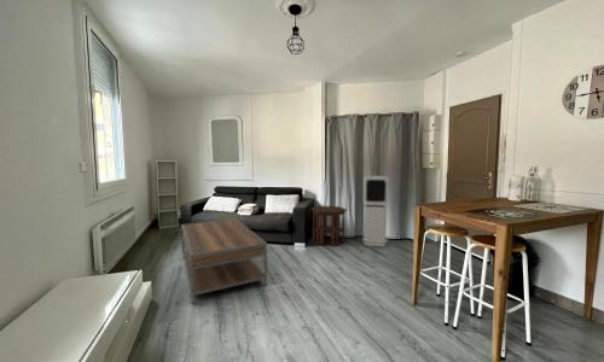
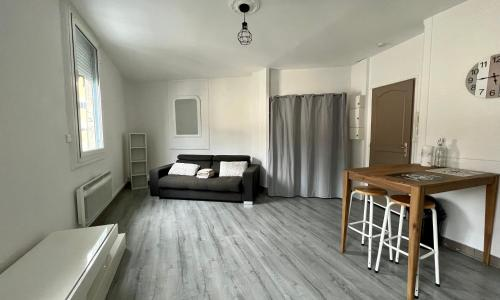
- coffee table [180,217,268,304]
- side table [310,205,348,247]
- air purifier [361,175,390,247]
